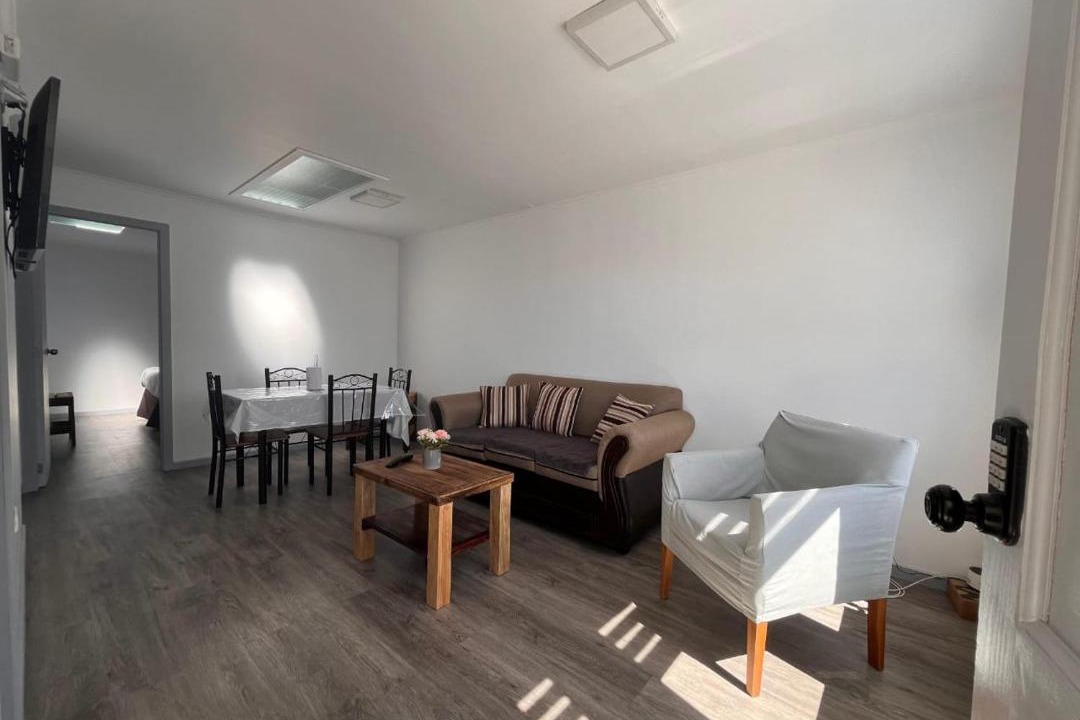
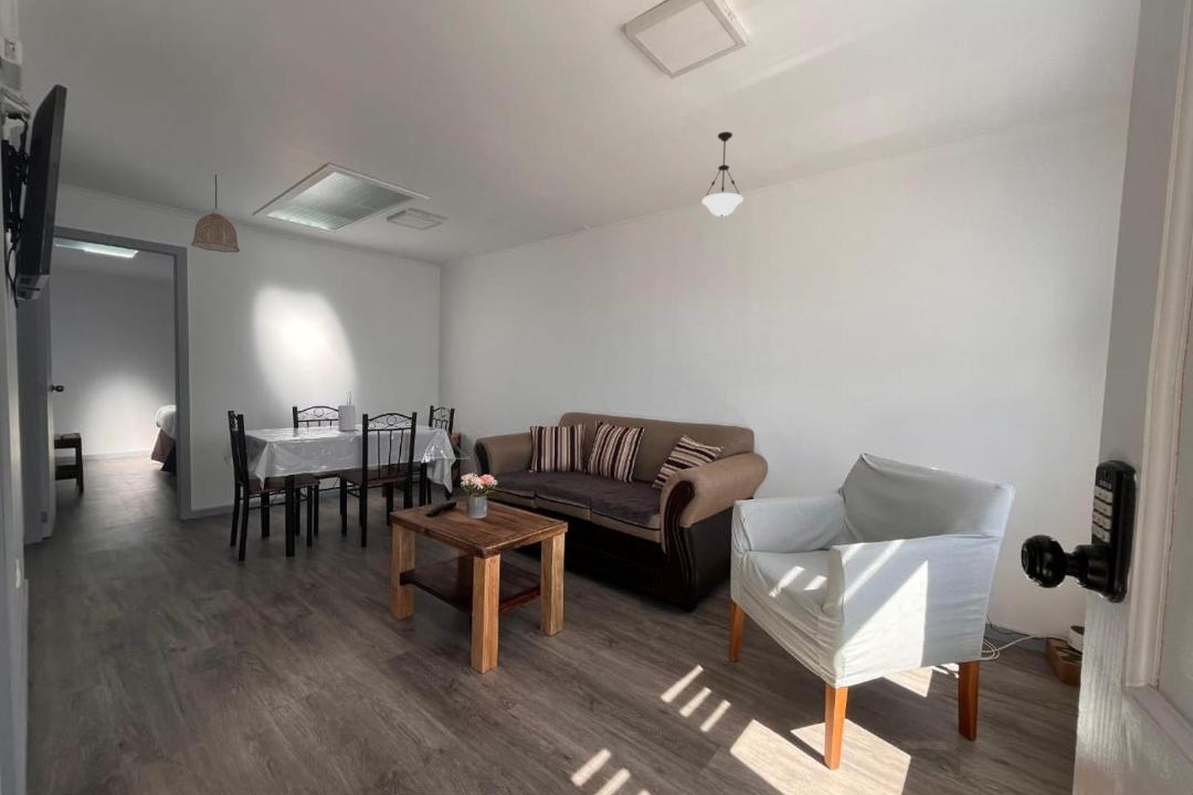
+ pendant lamp [190,173,241,254]
+ pendant light [700,130,745,218]
